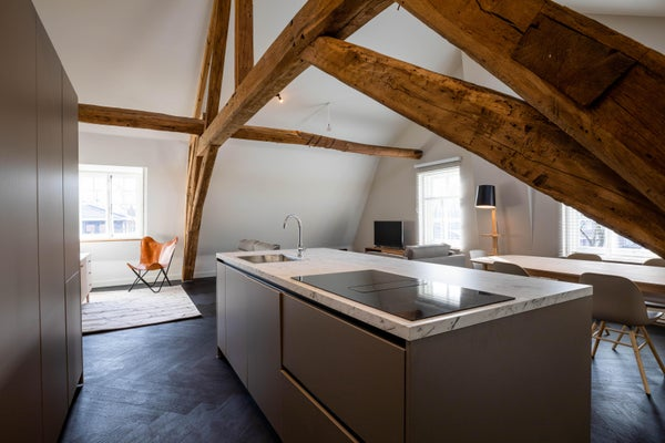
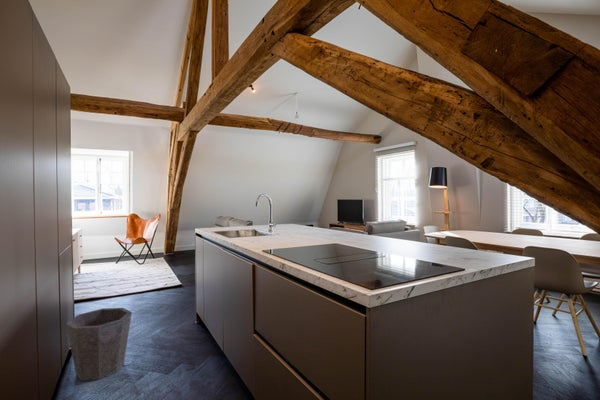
+ waste bin [65,307,133,382]
